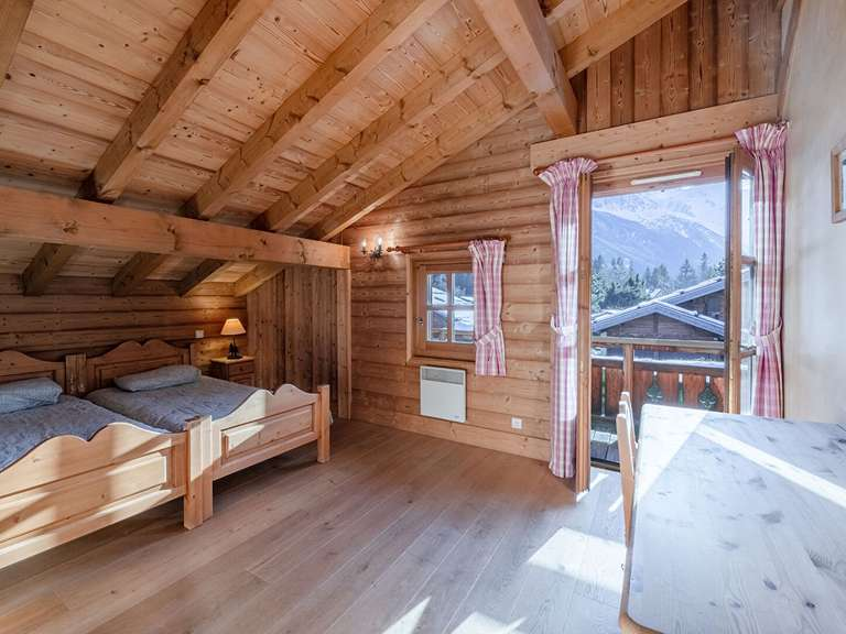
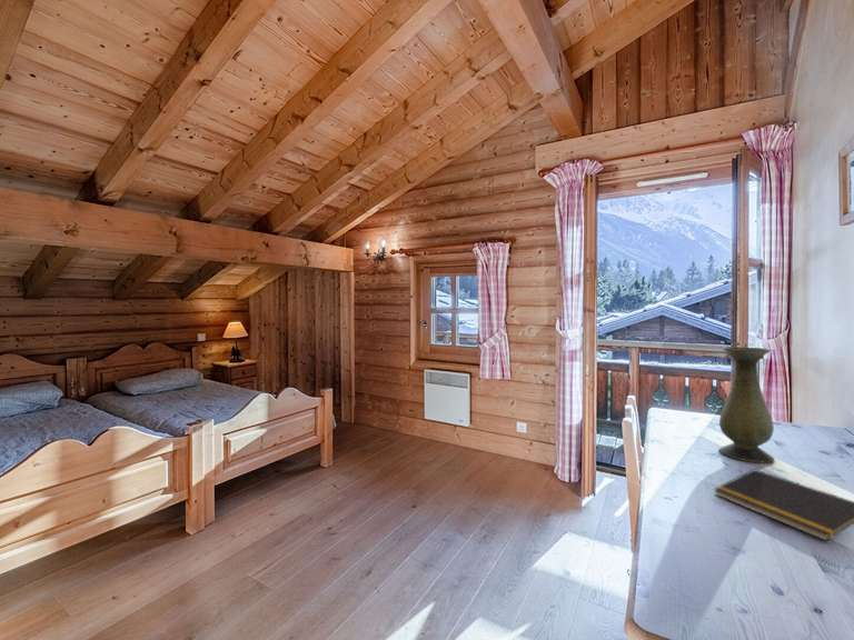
+ vase [717,346,775,463]
+ notepad [713,468,854,542]
